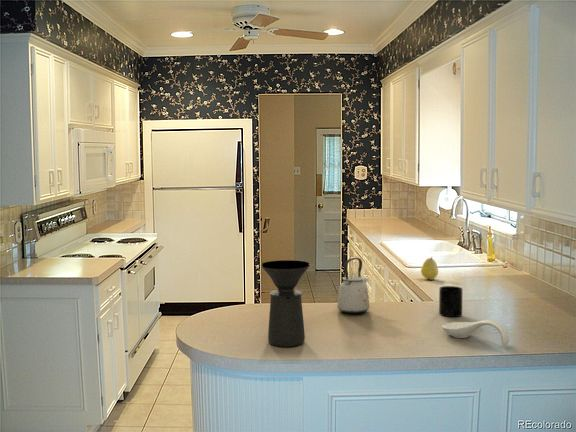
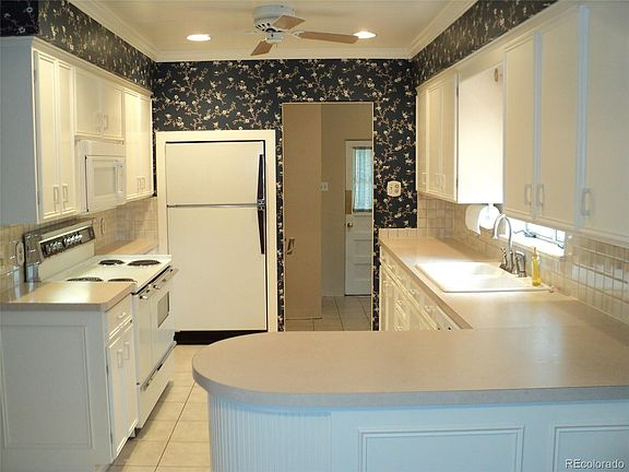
- fruit [420,256,439,281]
- mug [438,285,463,318]
- spoon rest [441,319,510,345]
- kettle [336,257,370,315]
- coffee maker [261,259,311,348]
